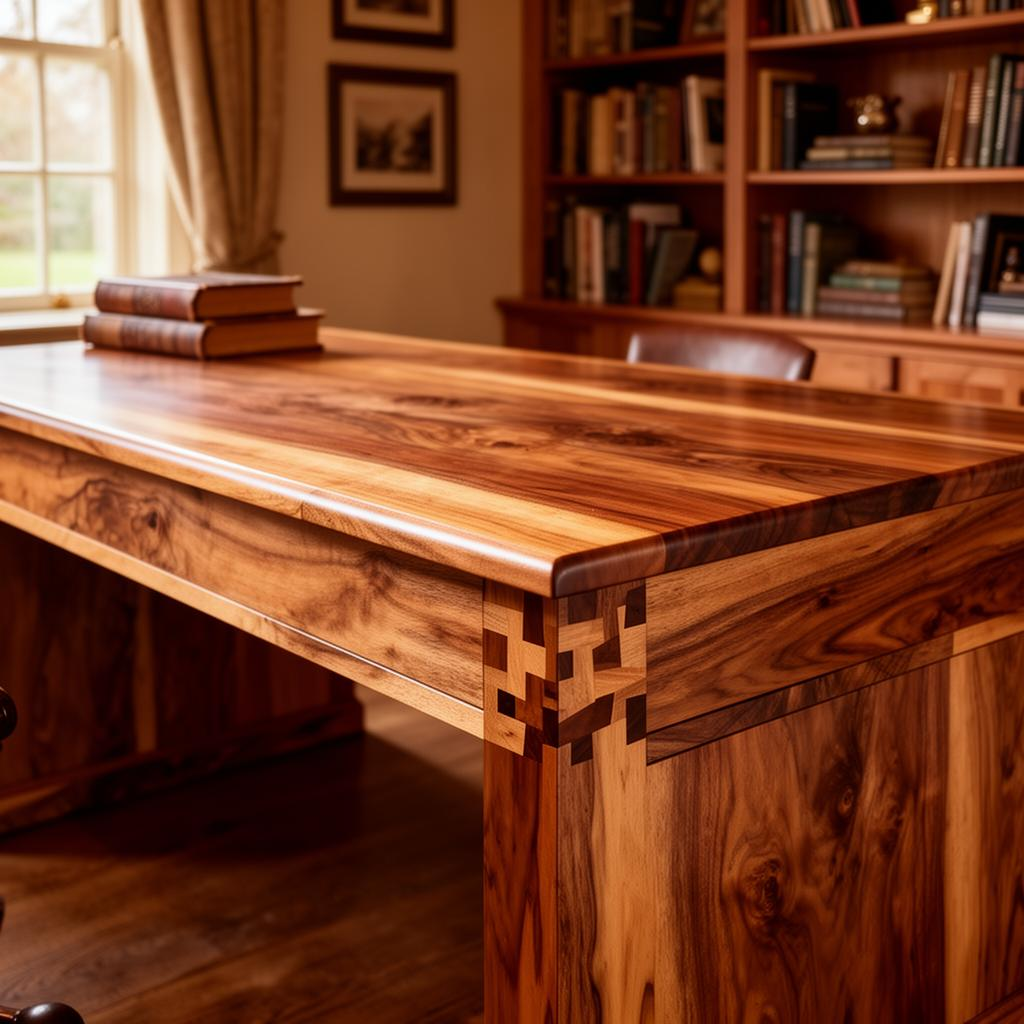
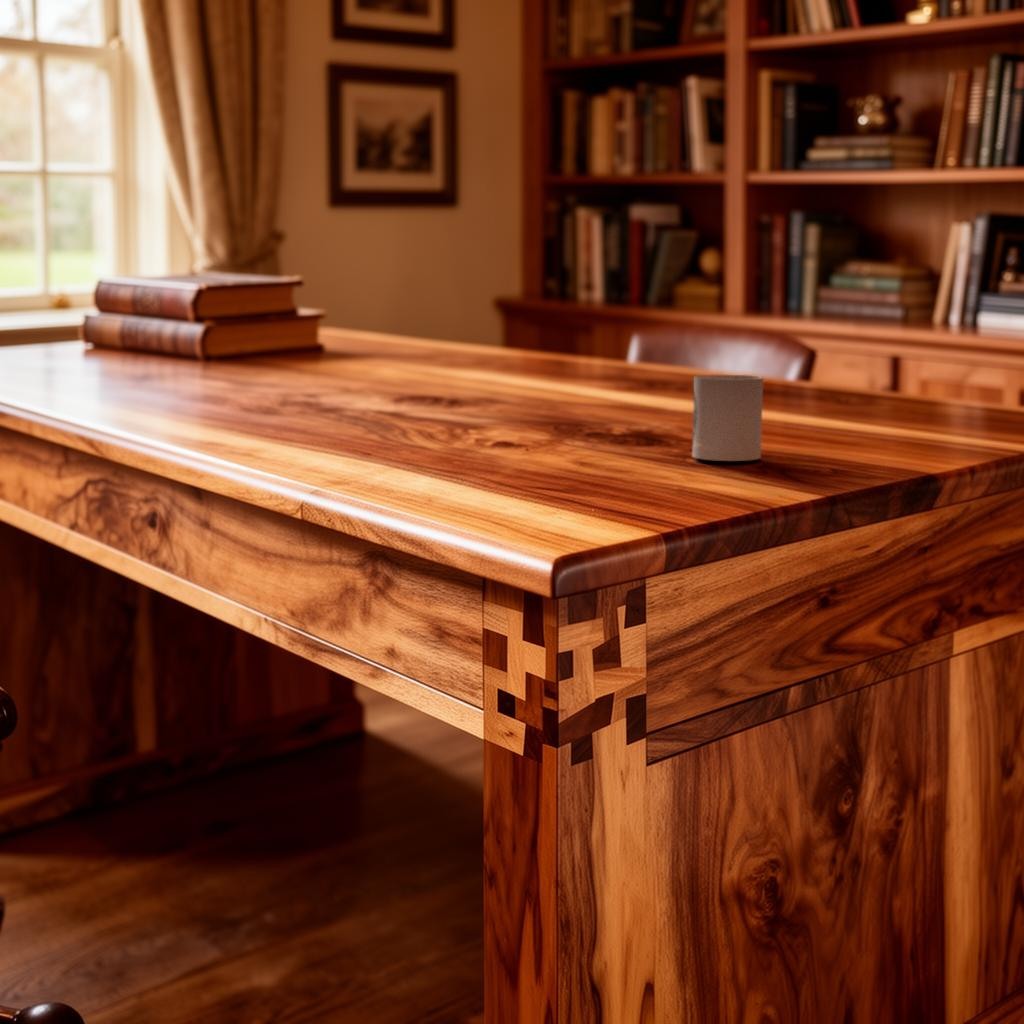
+ cup [691,374,764,462]
